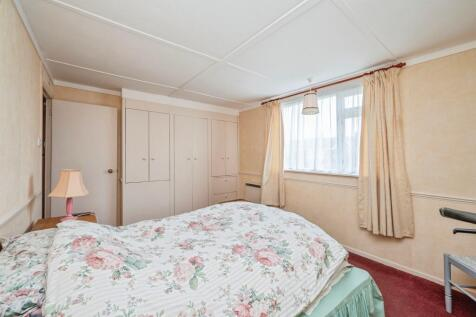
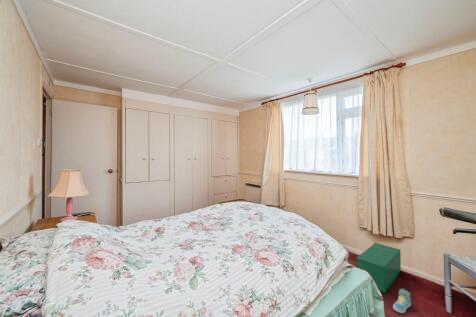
+ sneaker [392,288,412,314]
+ storage bin [355,242,402,294]
